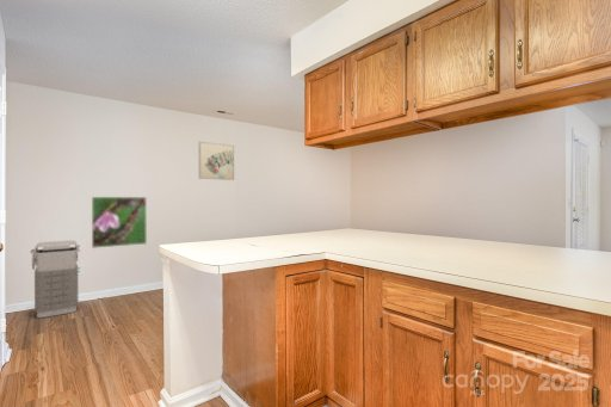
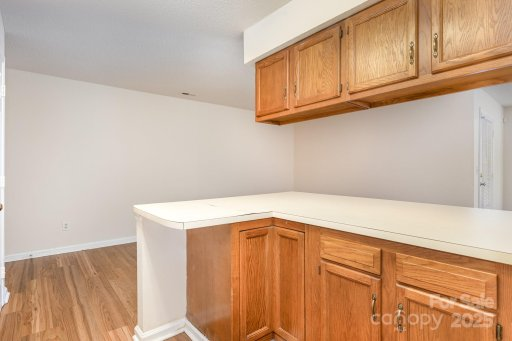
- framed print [91,196,148,249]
- wall art [197,141,235,181]
- grenade [30,240,81,319]
